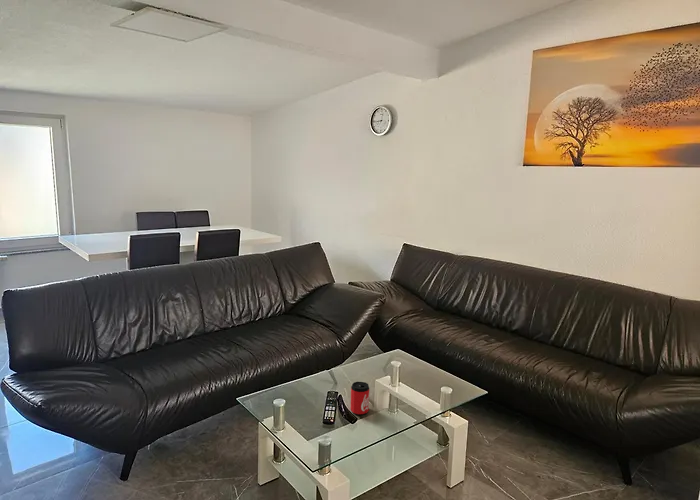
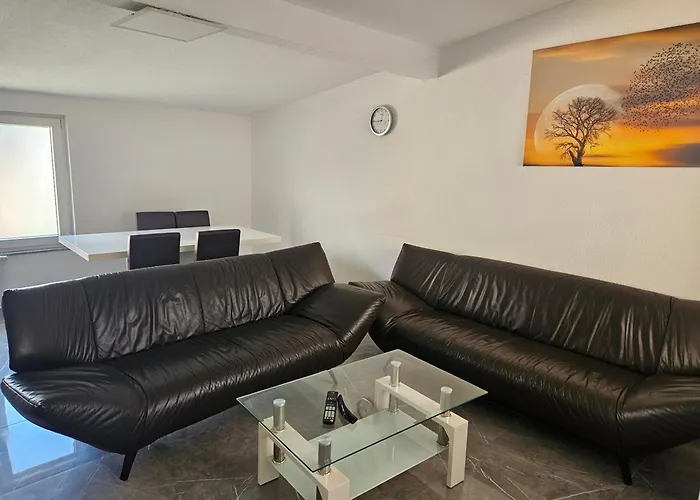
- can [350,381,370,416]
